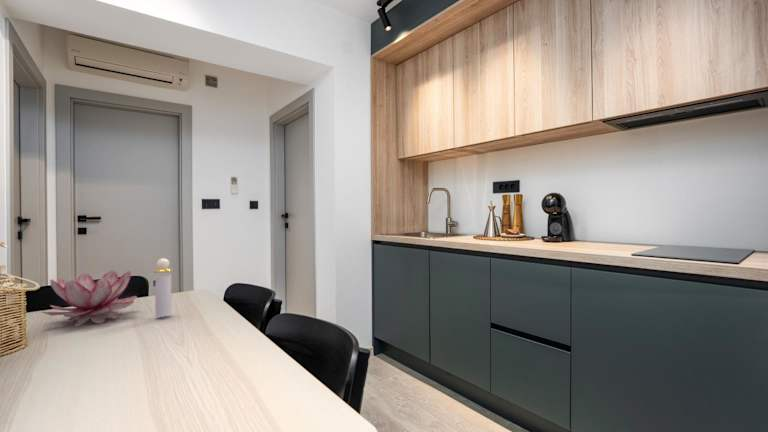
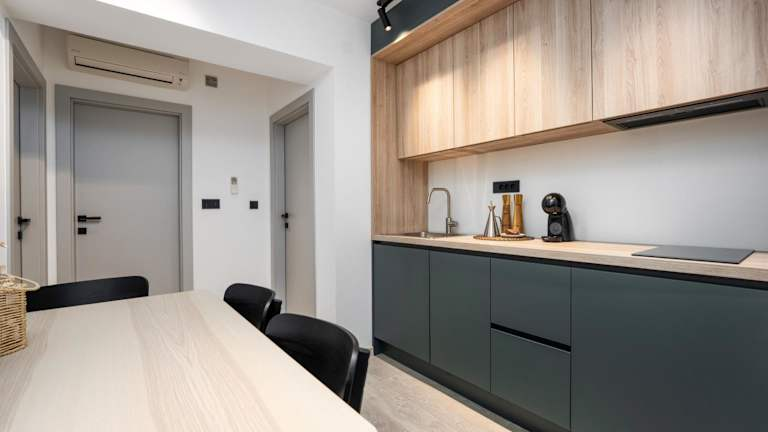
- perfume bottle [152,257,174,318]
- decorative flower [41,269,138,328]
